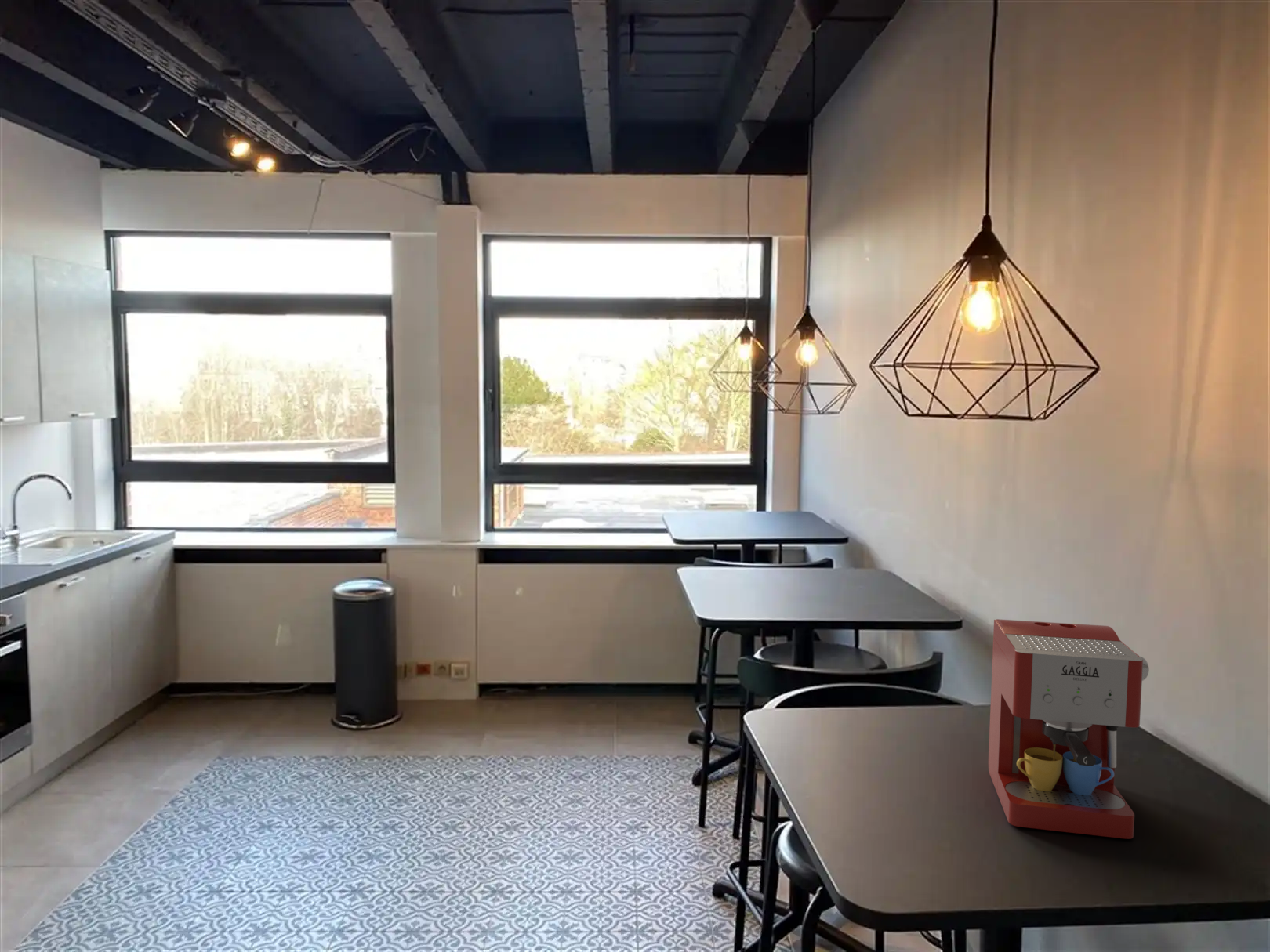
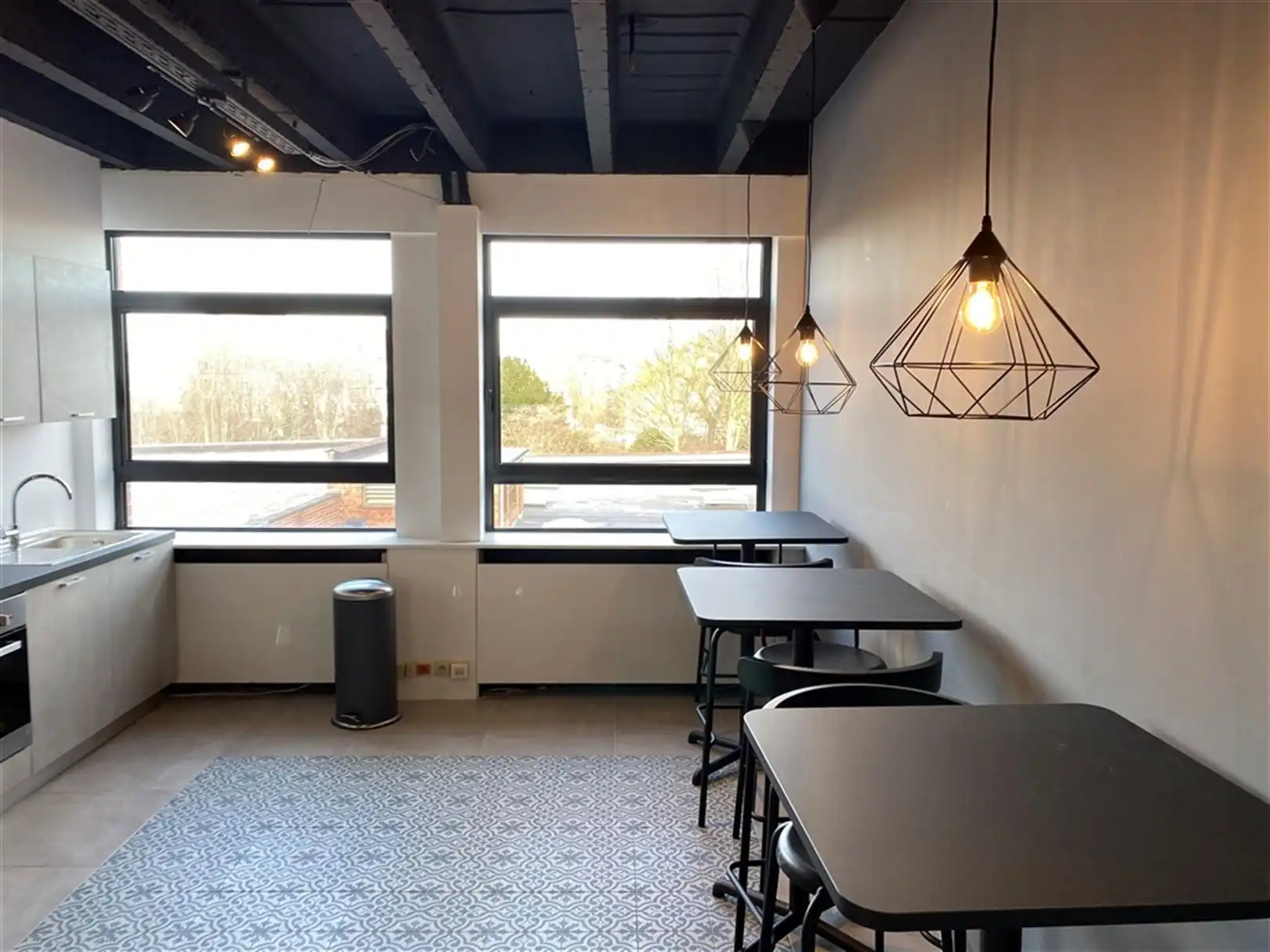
- coffee maker [988,618,1150,840]
